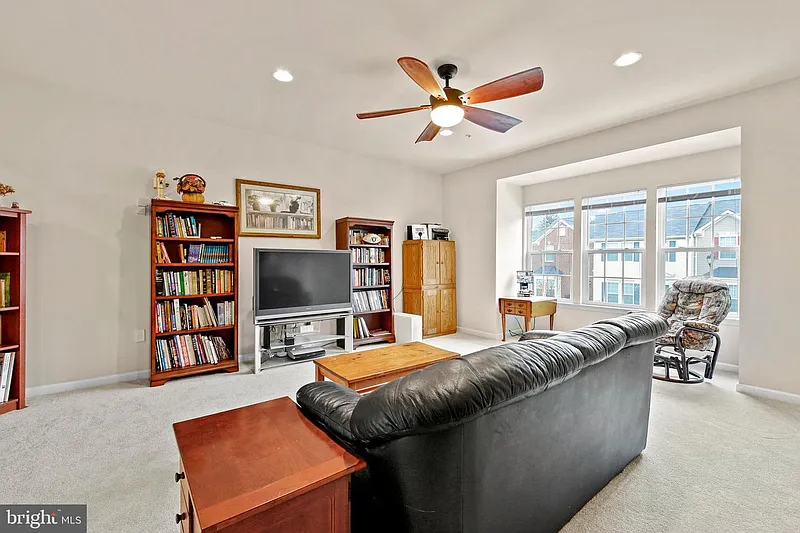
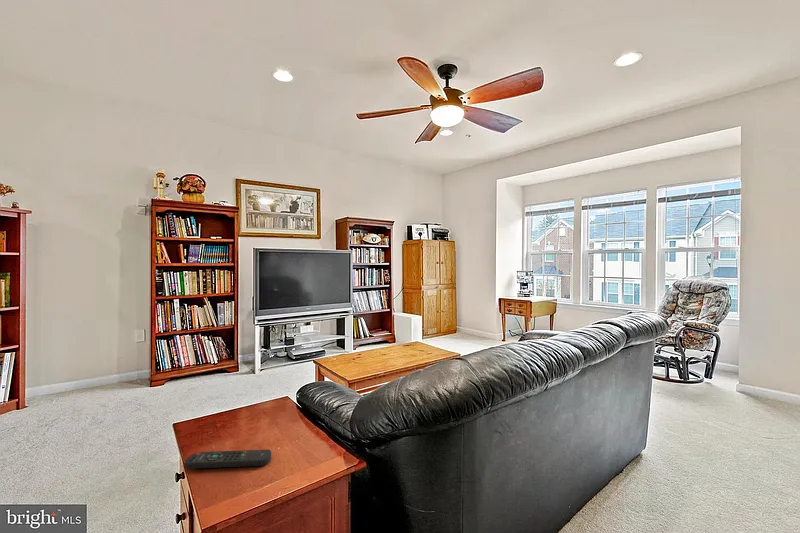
+ remote control [184,448,272,470]
